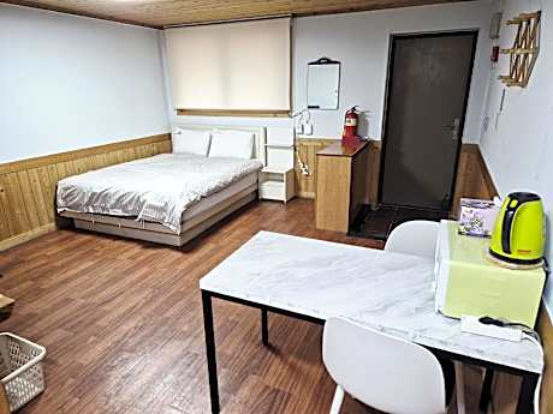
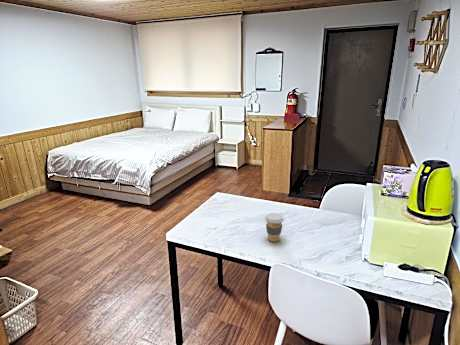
+ coffee cup [264,212,285,242]
